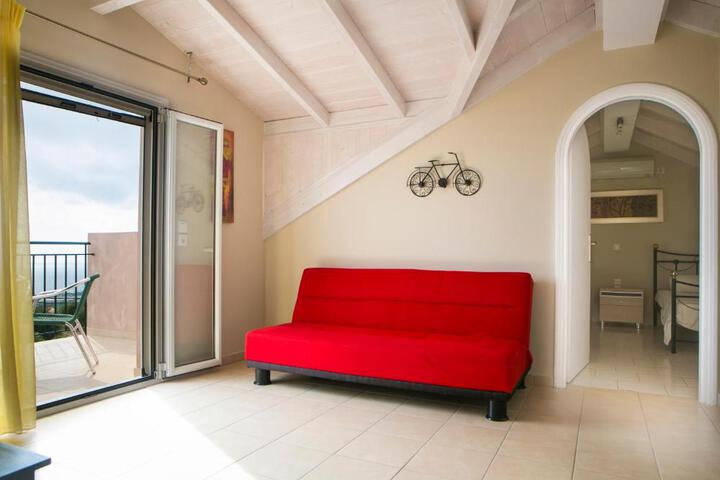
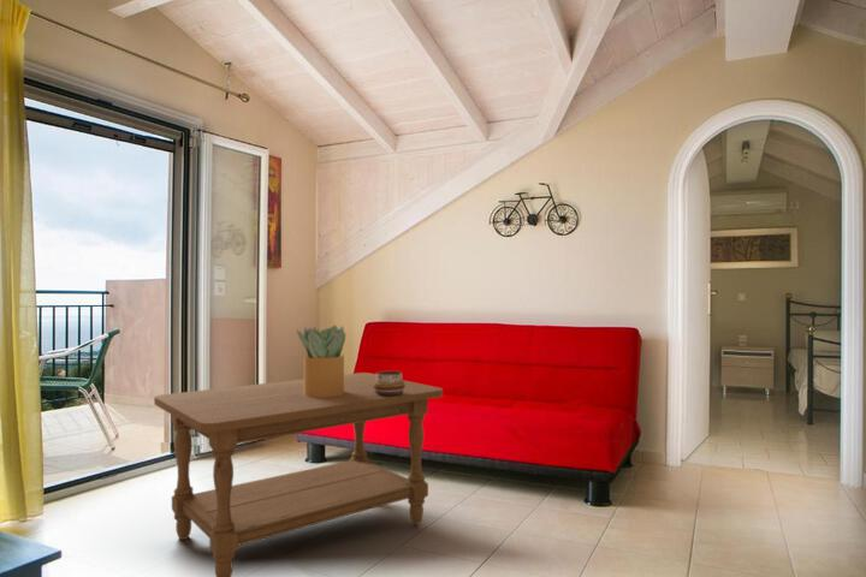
+ decorative bowl [373,370,405,395]
+ potted plant [296,323,346,397]
+ coffee table [153,371,444,577]
